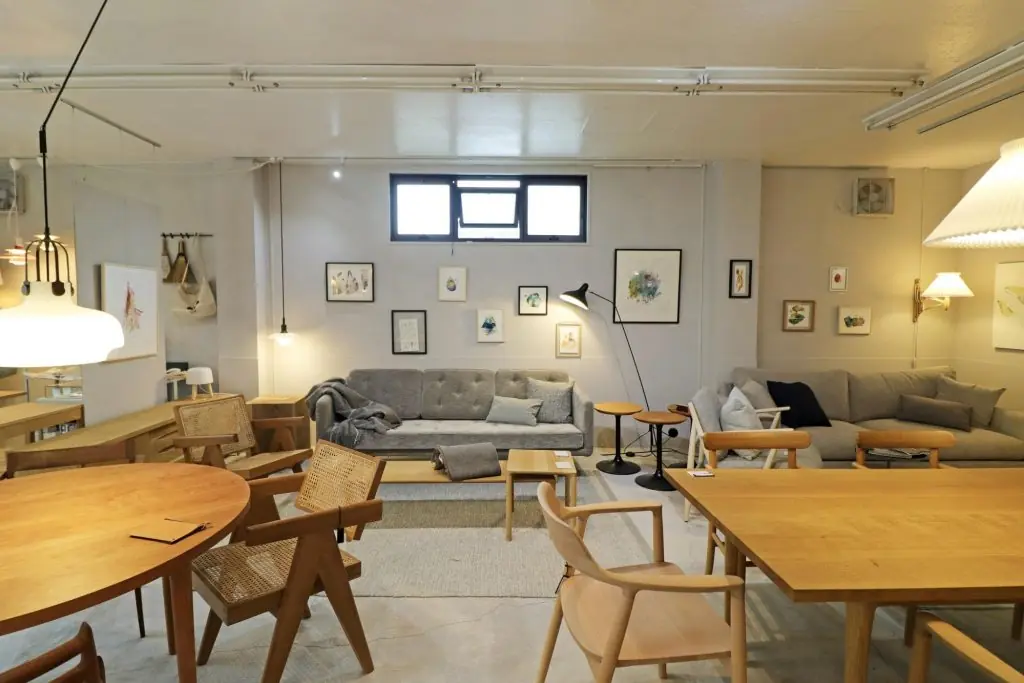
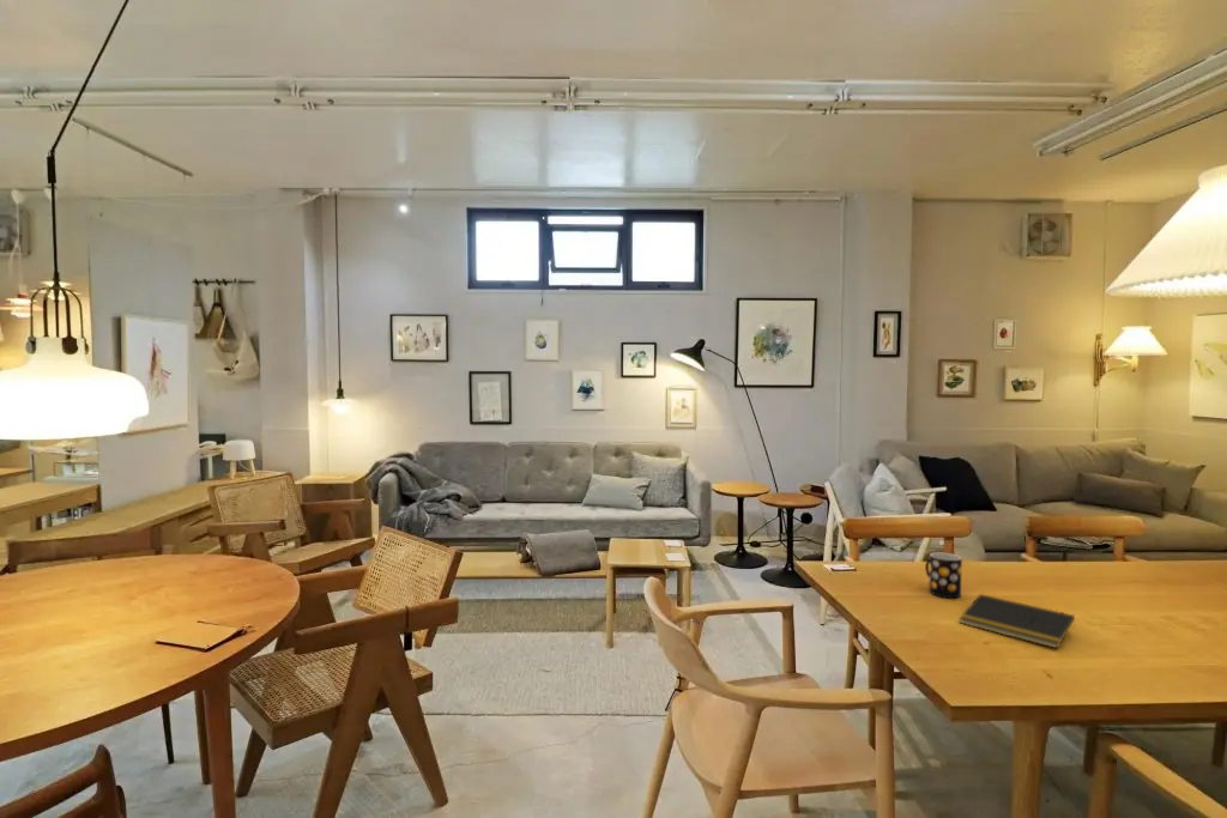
+ mug [924,551,963,599]
+ notepad [957,593,1076,649]
